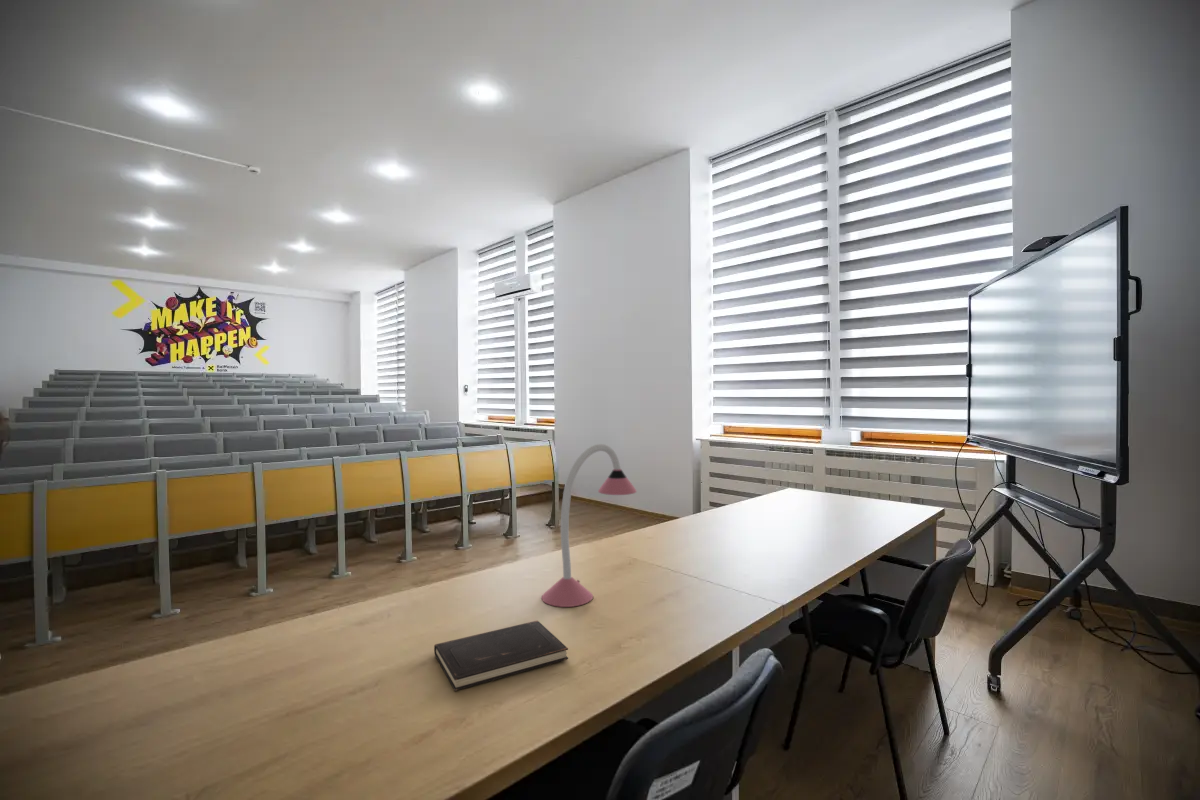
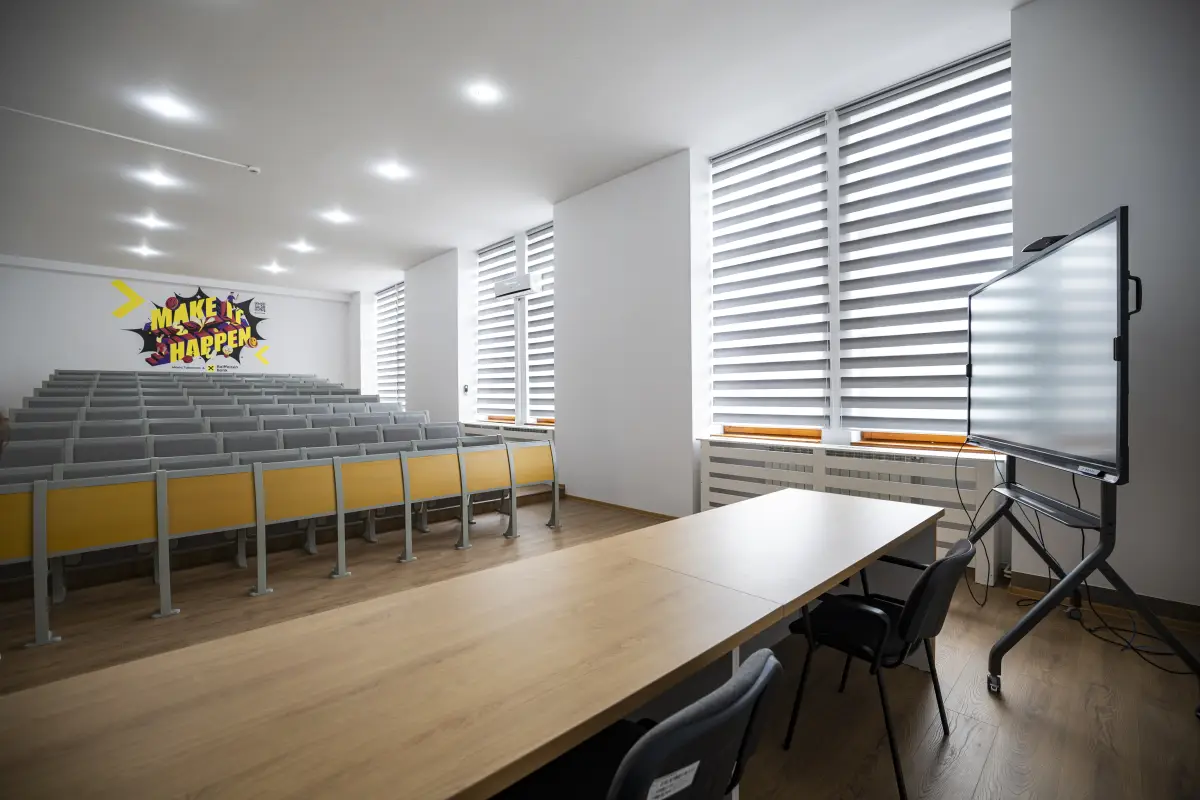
- desk lamp [541,443,638,608]
- hardcover book [433,620,569,692]
